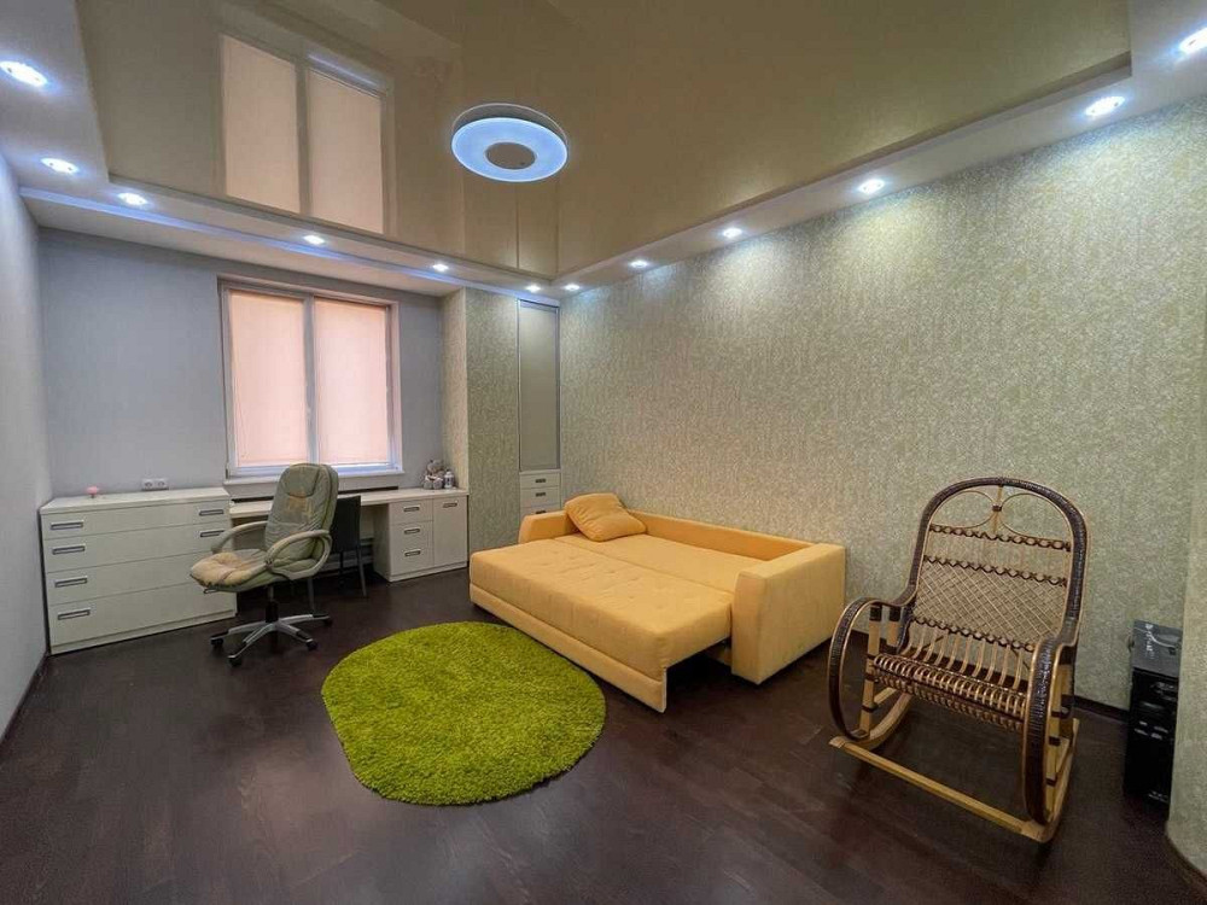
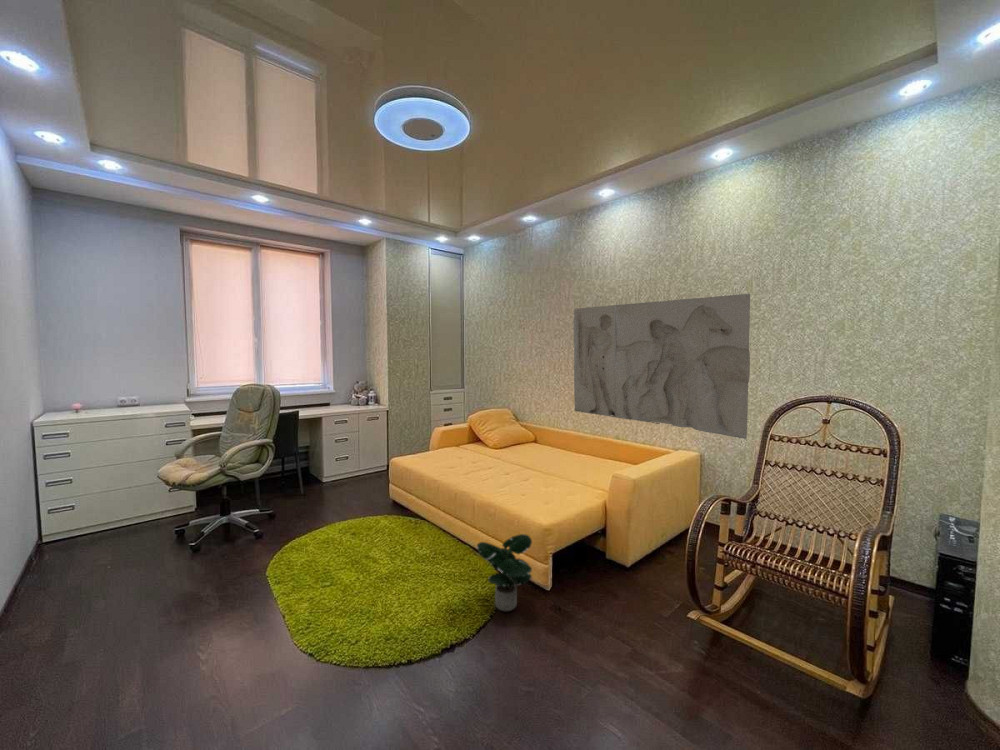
+ potted plant [476,533,533,612]
+ relief sculpture [573,293,751,440]
